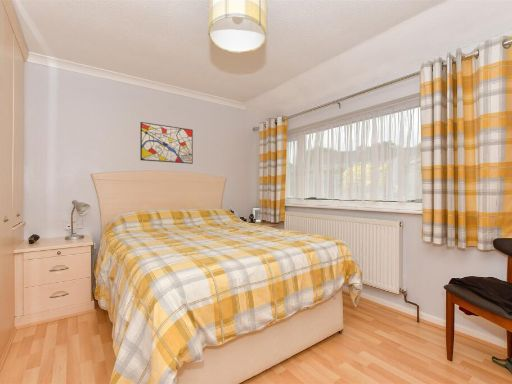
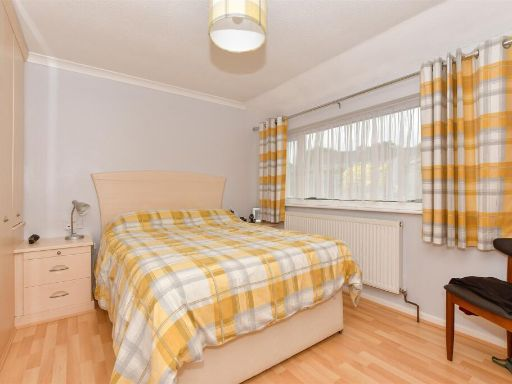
- wall art [139,121,194,165]
